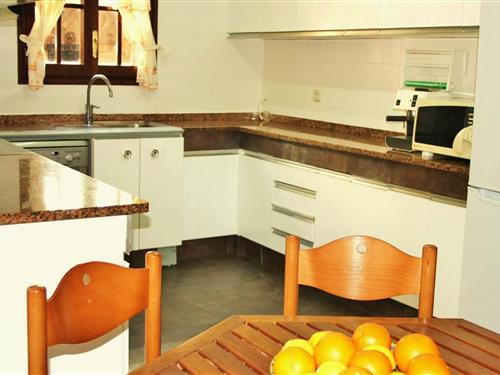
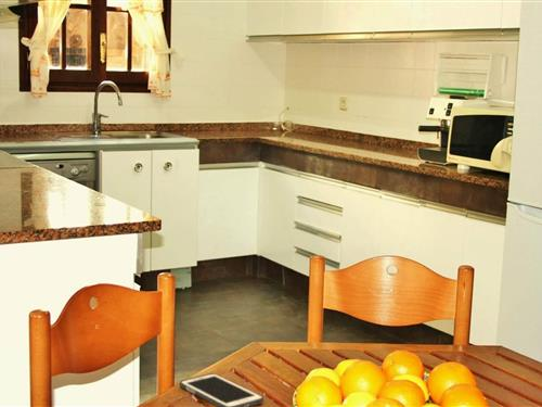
+ cell phone [179,372,264,407]
